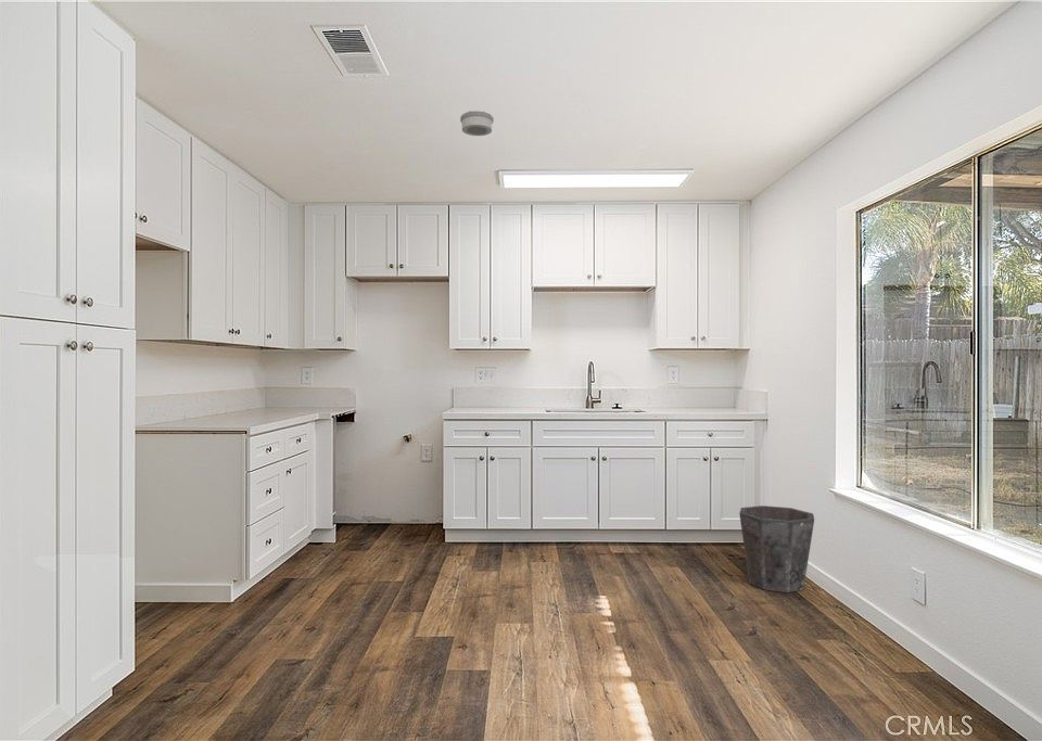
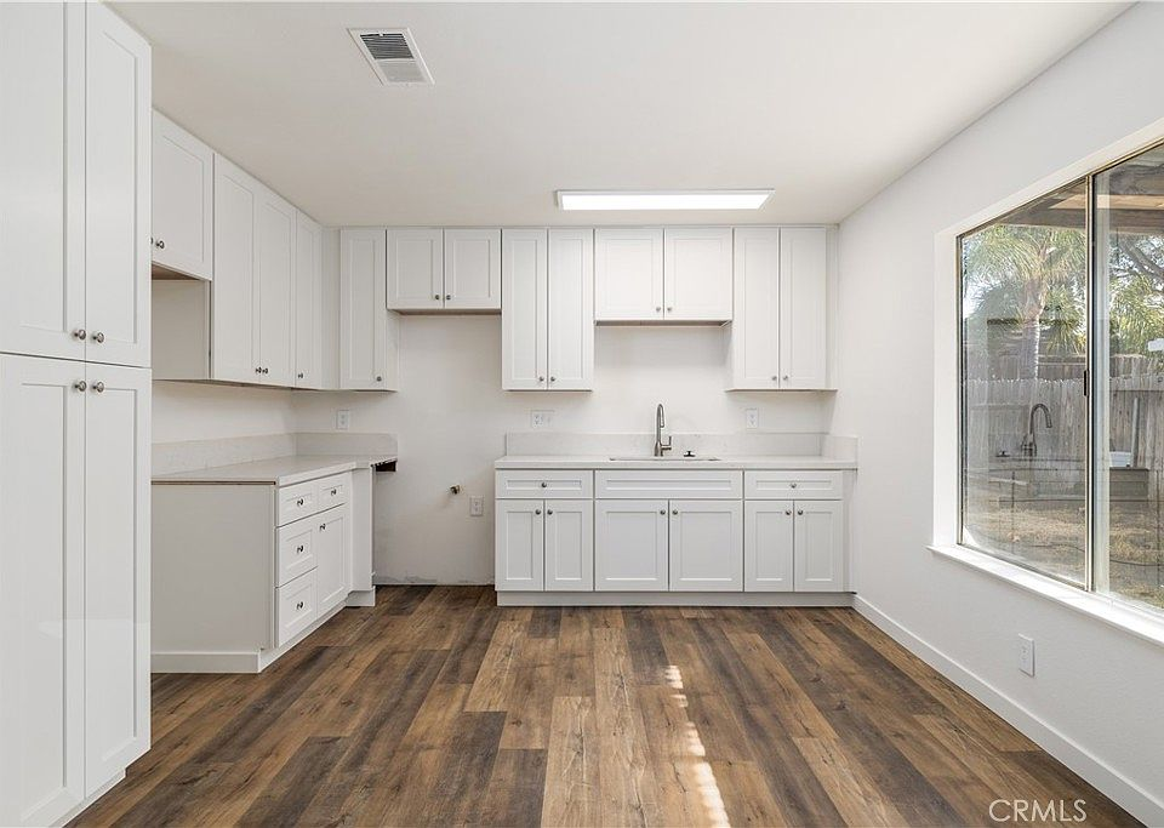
- smoke detector [459,110,495,137]
- waste bin [738,504,815,593]
